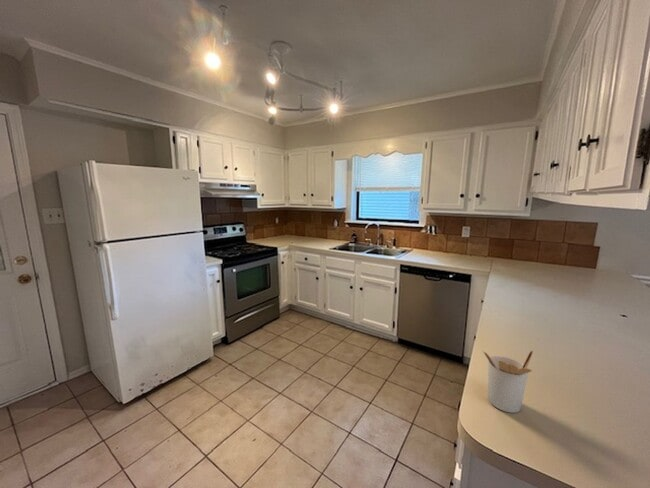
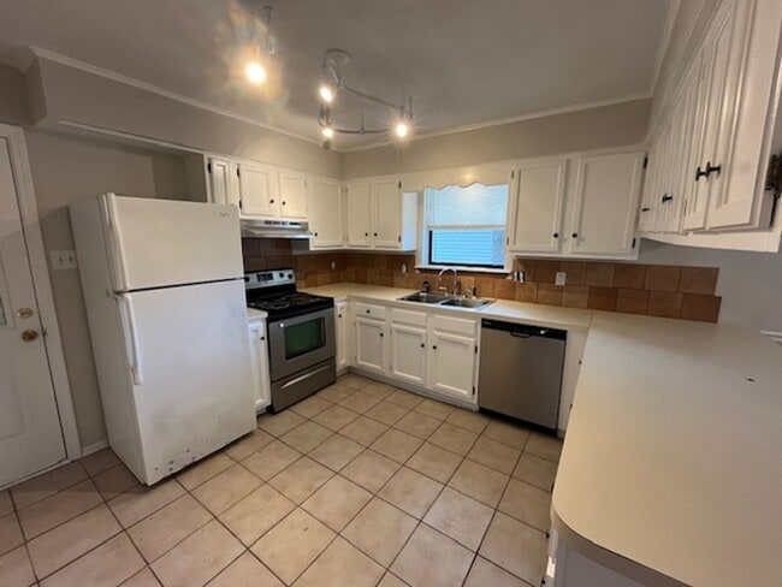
- utensil holder [481,349,534,414]
